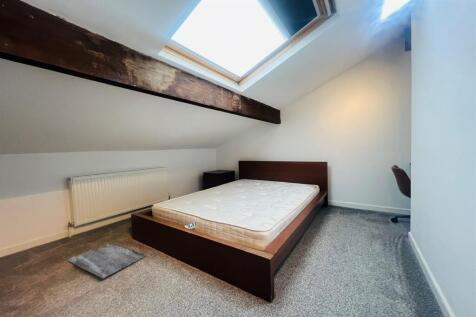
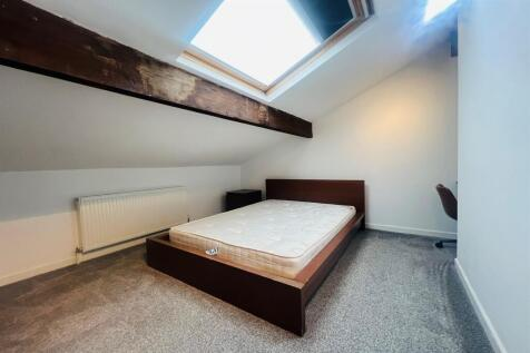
- rug [67,243,146,279]
